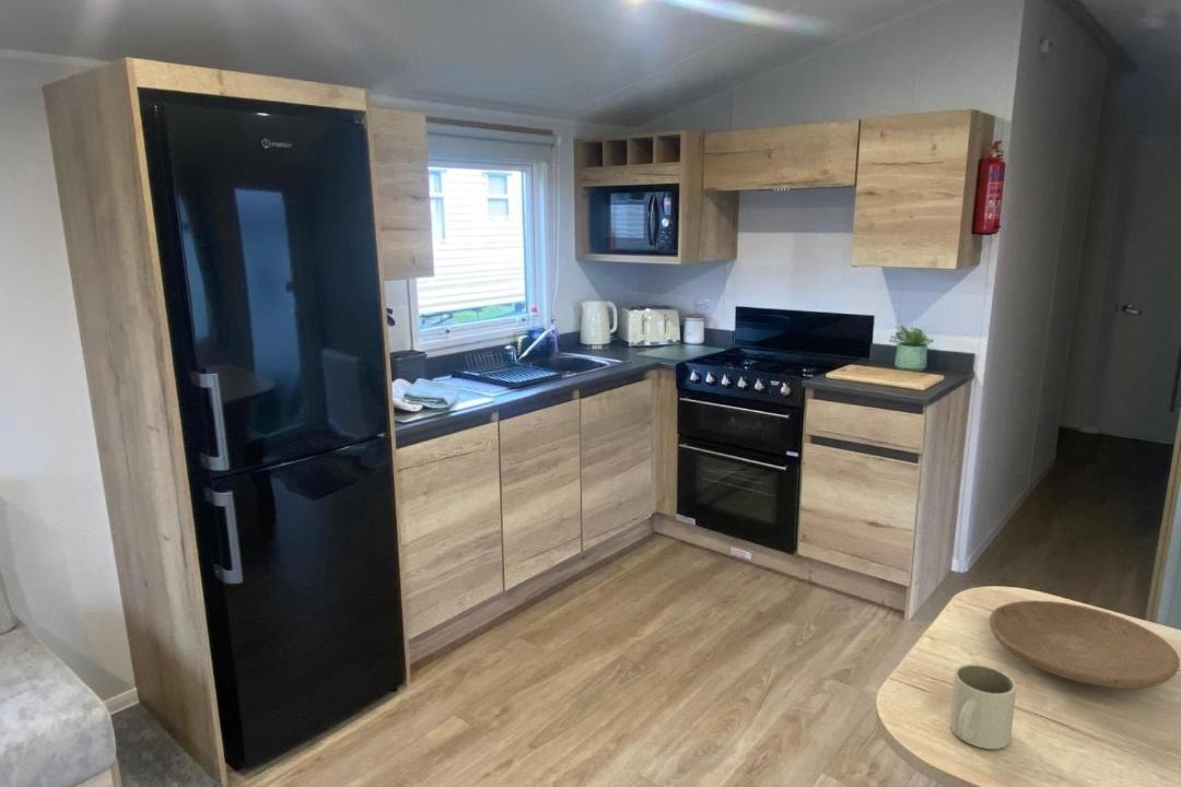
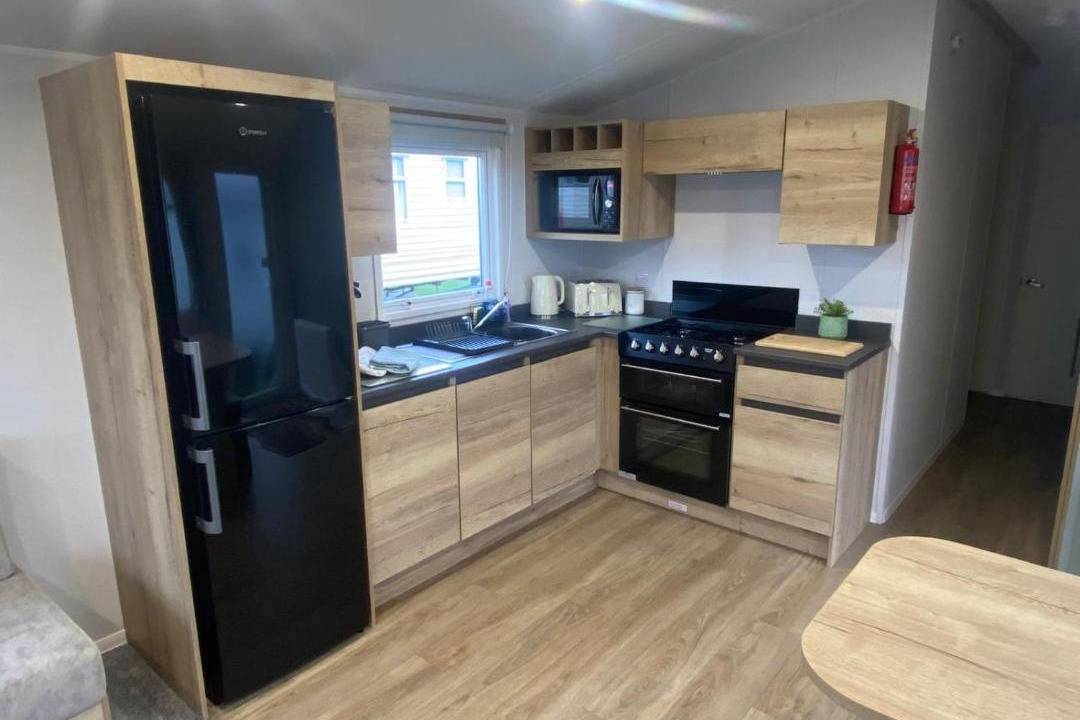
- plate [989,600,1181,690]
- mug [949,663,1017,750]
